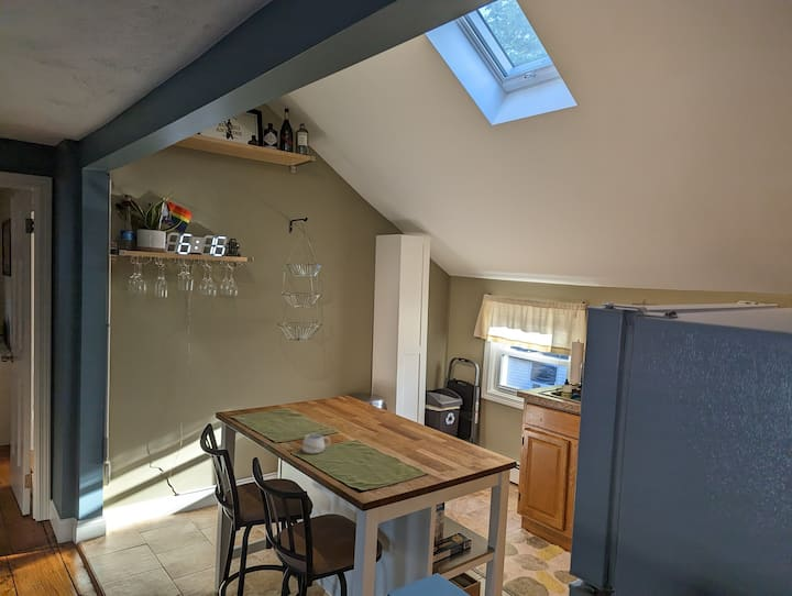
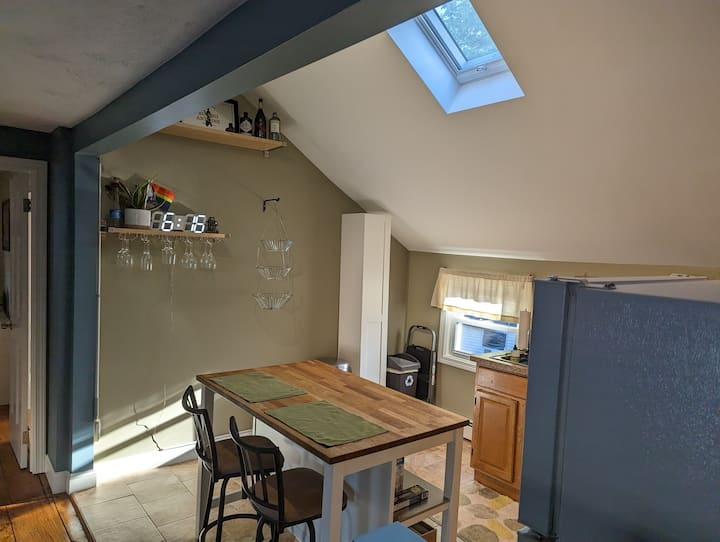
- mug [300,433,331,454]
